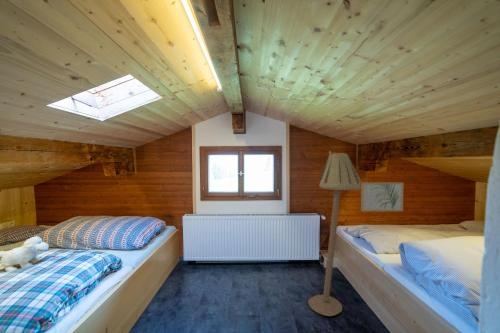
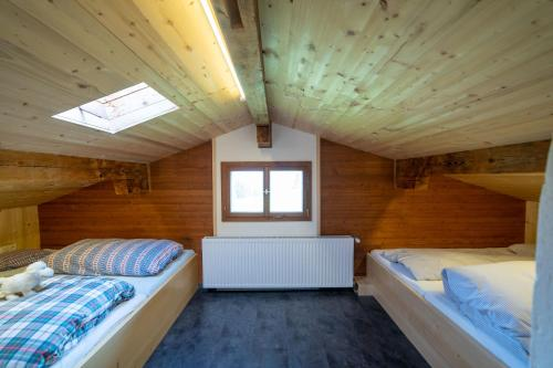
- wall art [360,181,404,212]
- floor lamp [307,150,361,317]
